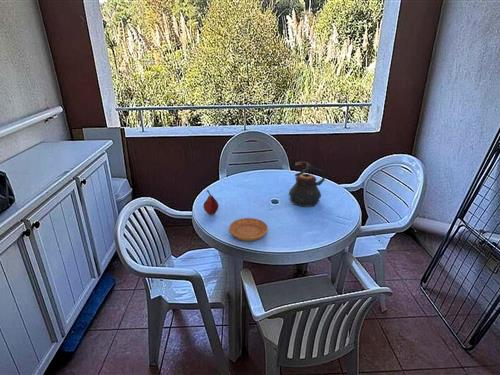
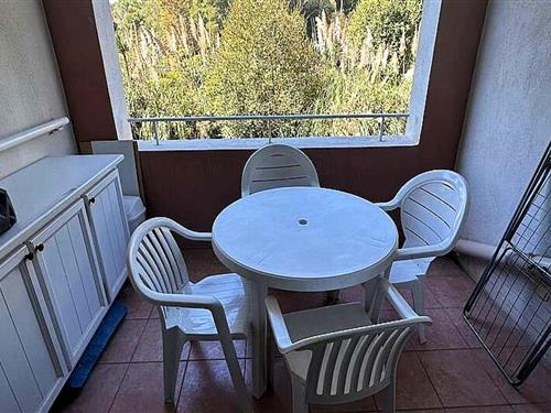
- teapot [288,160,326,208]
- saucer [228,217,269,242]
- fruit [203,189,220,215]
